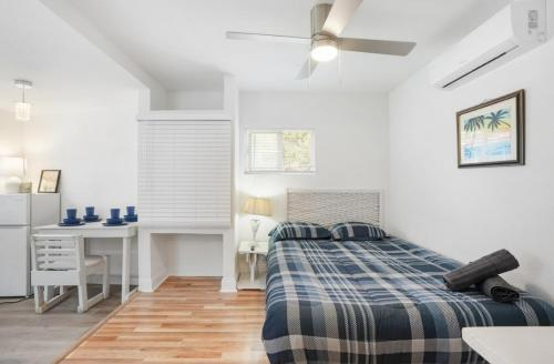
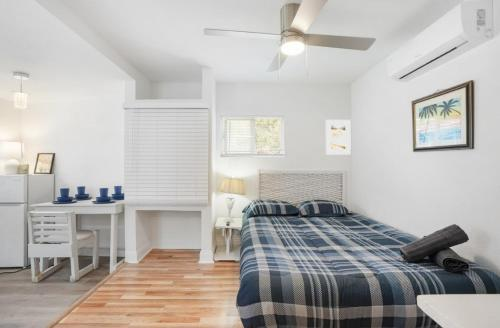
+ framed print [325,119,352,155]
